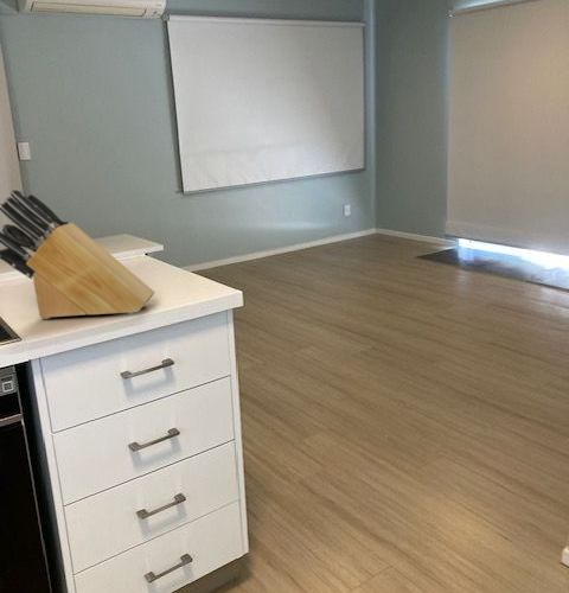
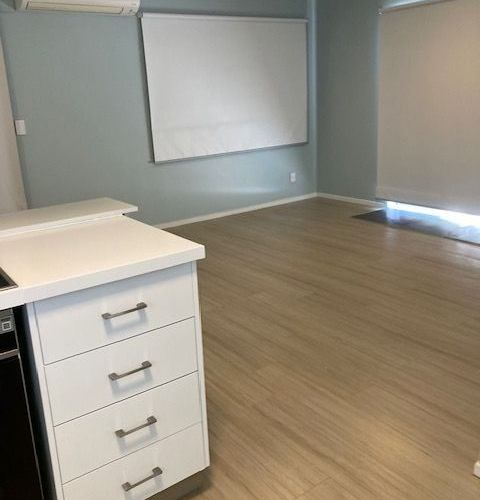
- knife block [0,187,156,320]
